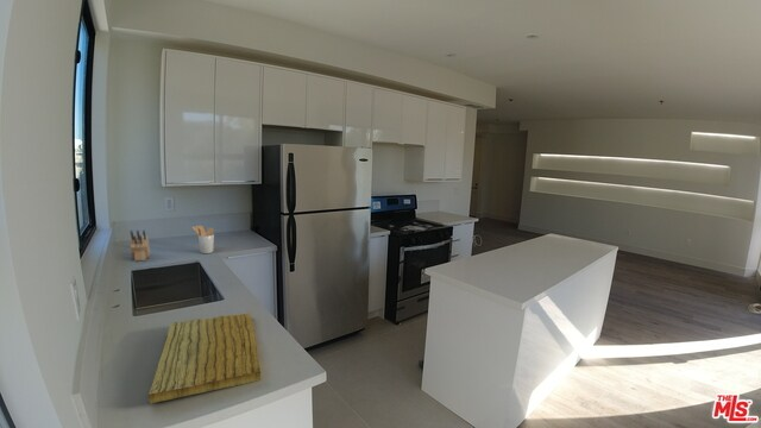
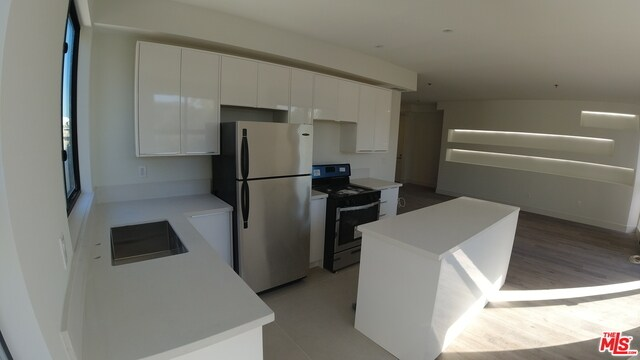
- utensil holder [191,225,215,254]
- knife block [130,229,151,262]
- cutting board [147,311,262,404]
